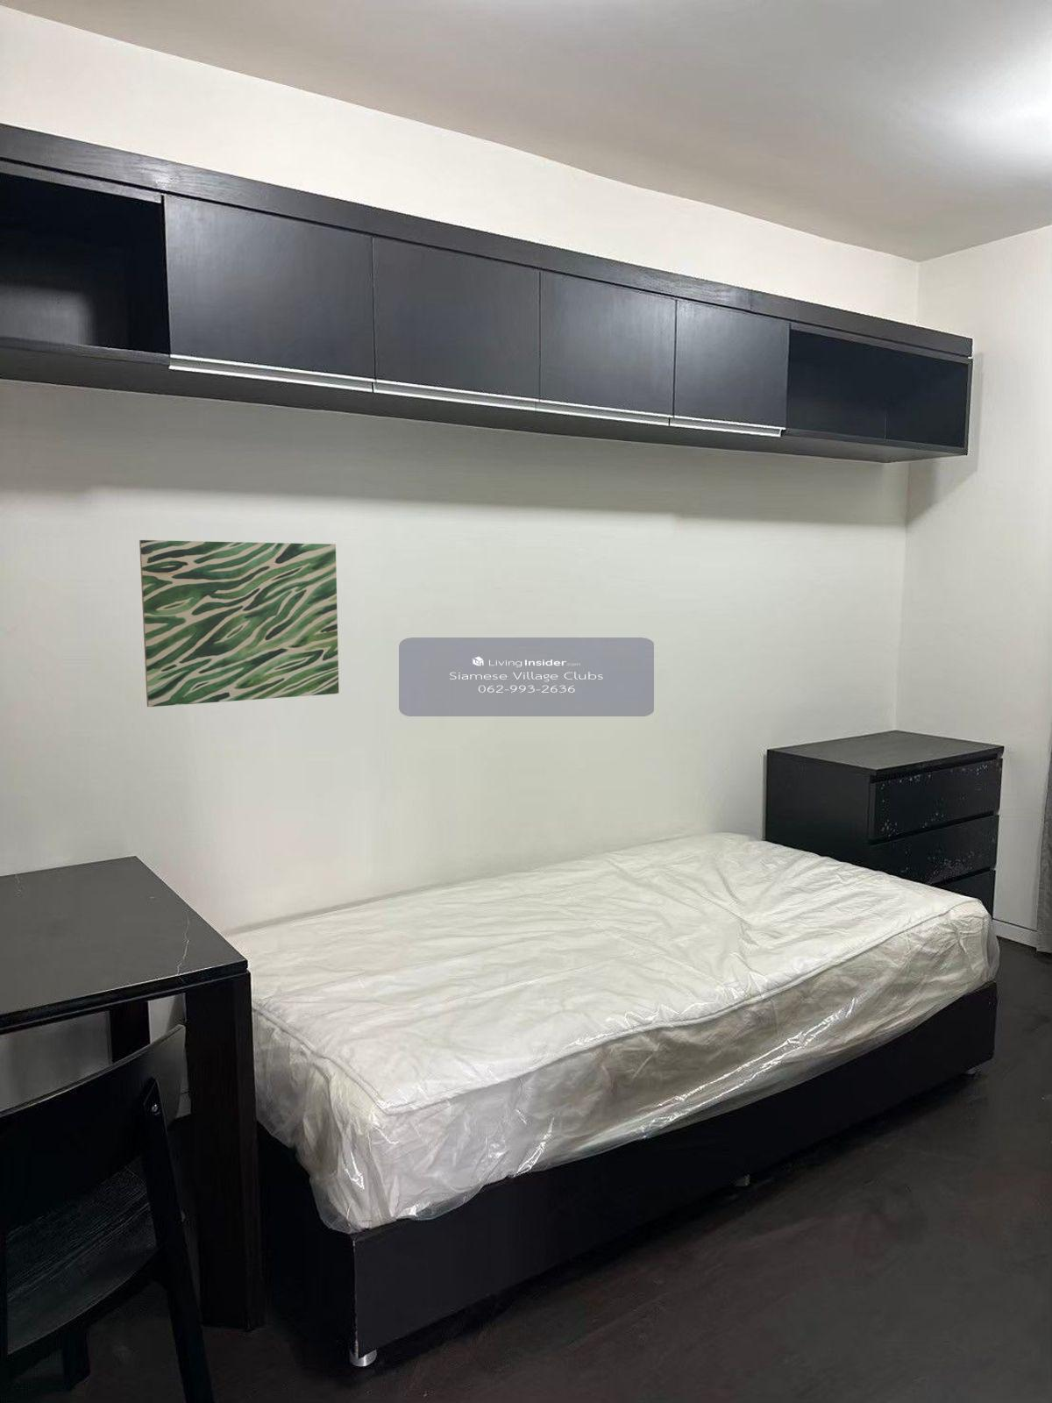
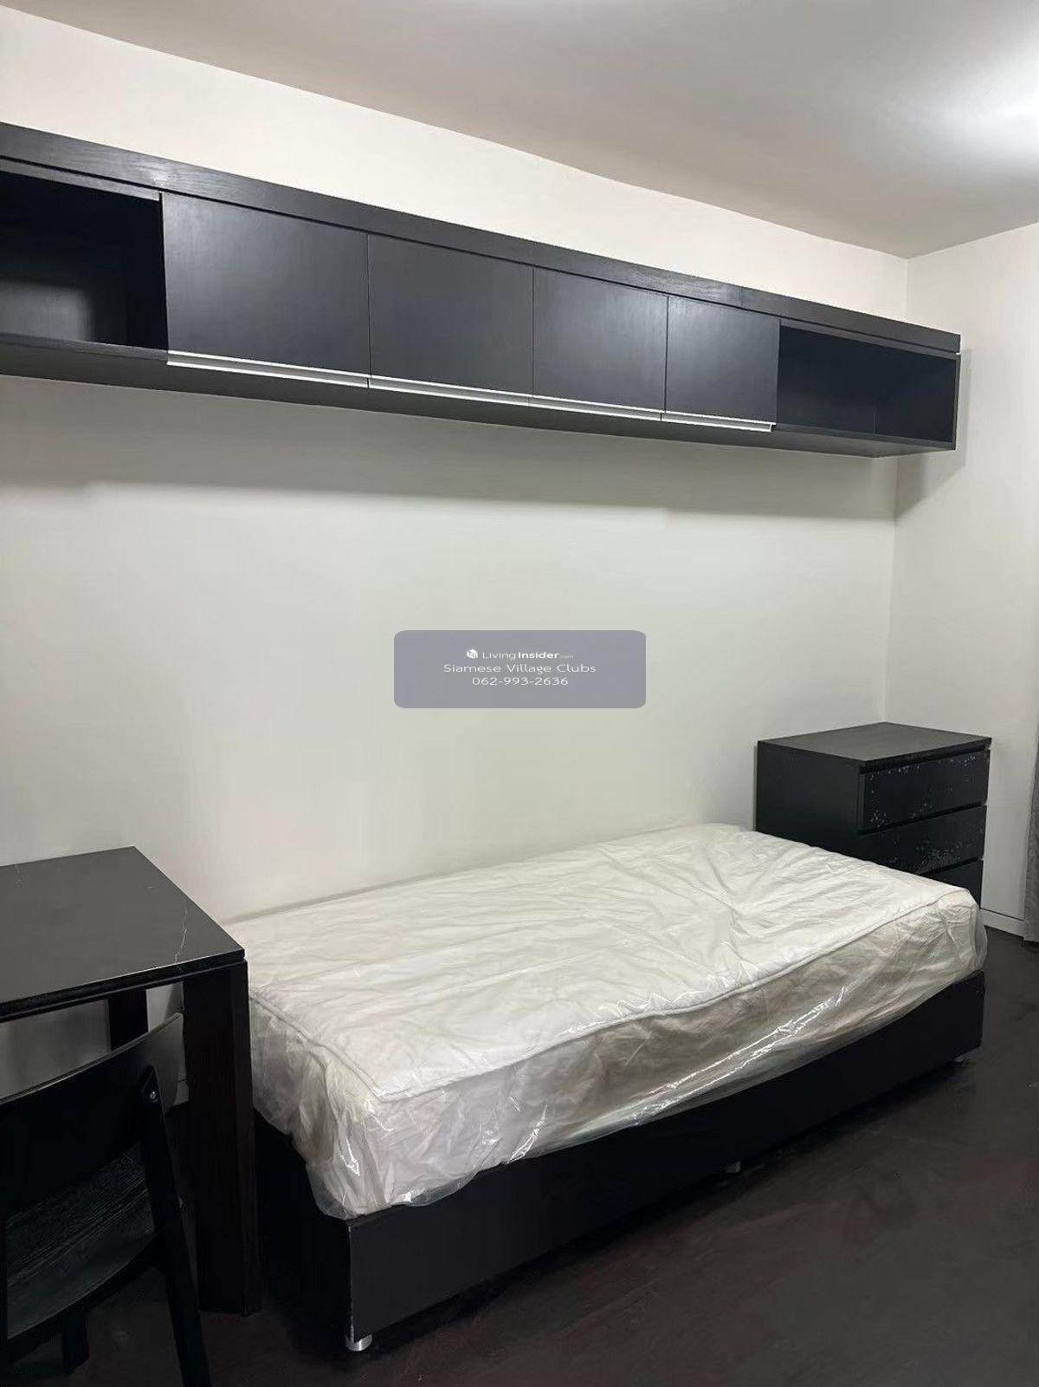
- wall art [138,539,340,708]
